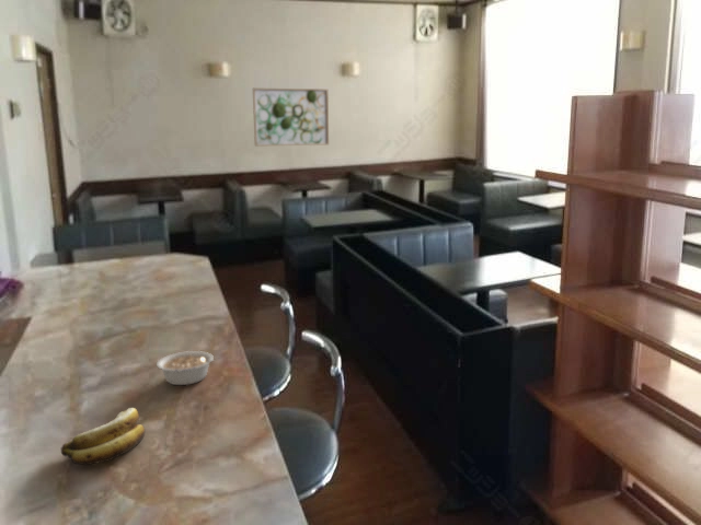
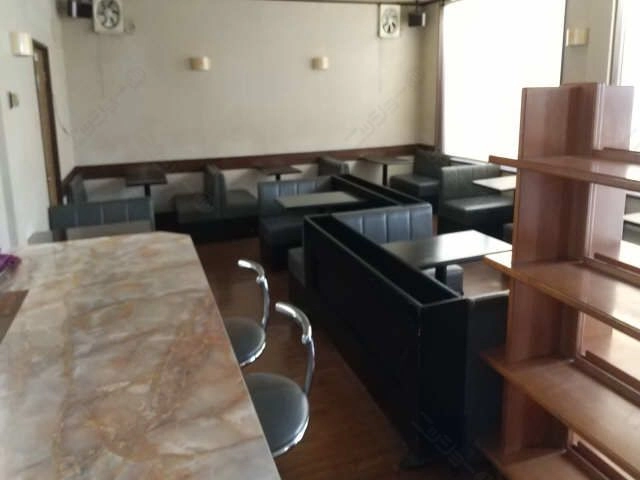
- wall art [252,88,330,147]
- legume [156,350,222,386]
- banana [60,407,146,466]
